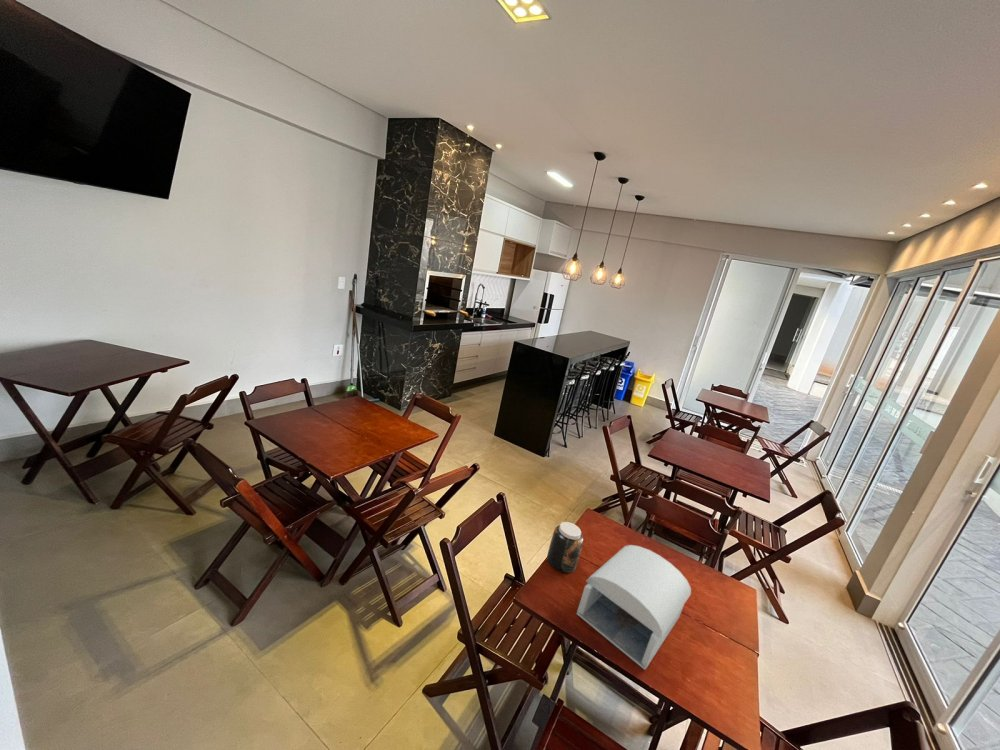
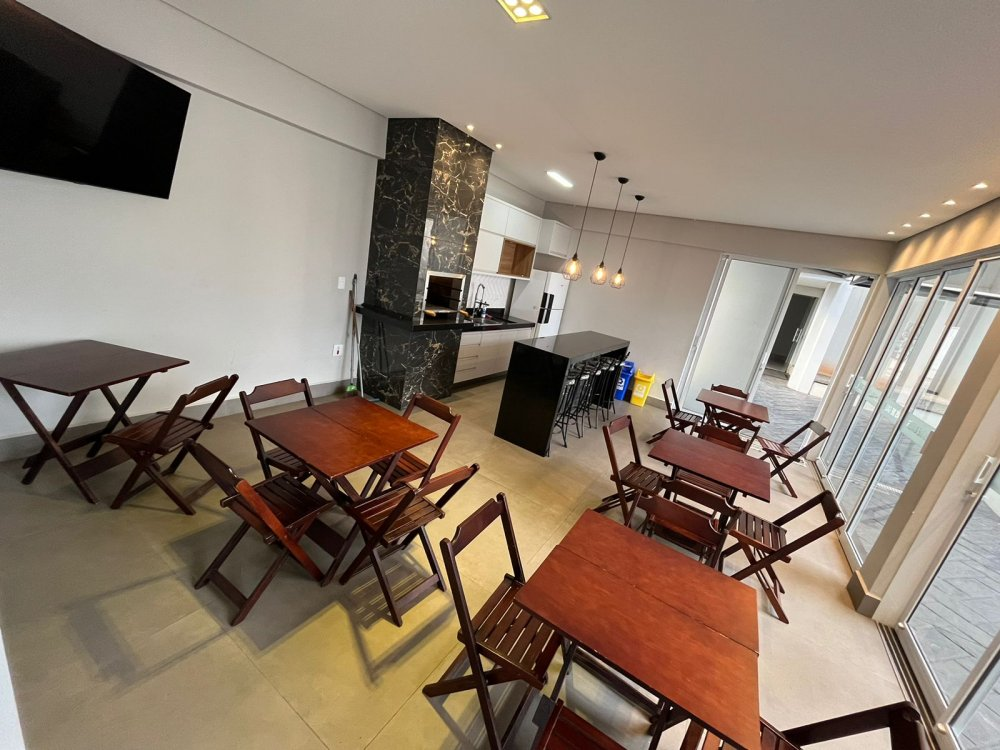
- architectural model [576,544,692,671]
- jar [546,521,585,574]
